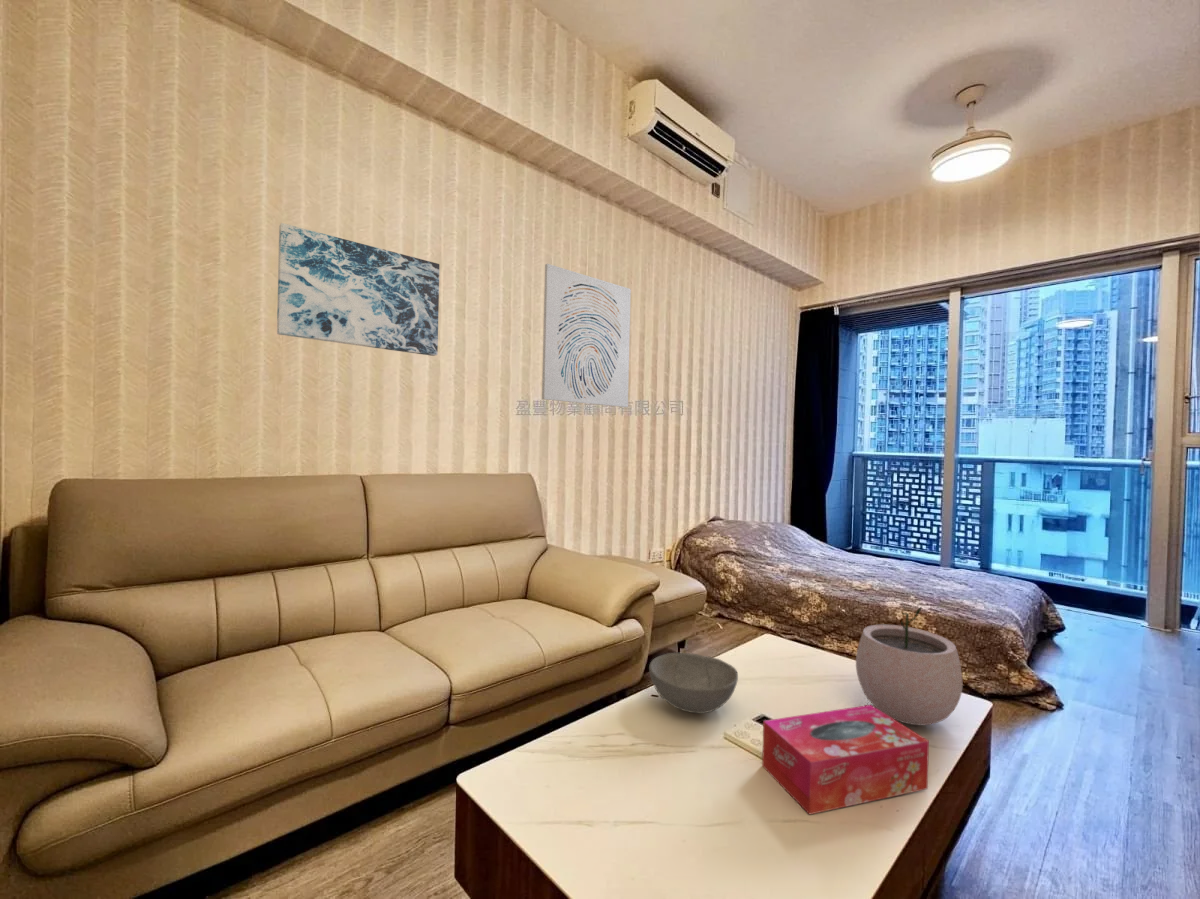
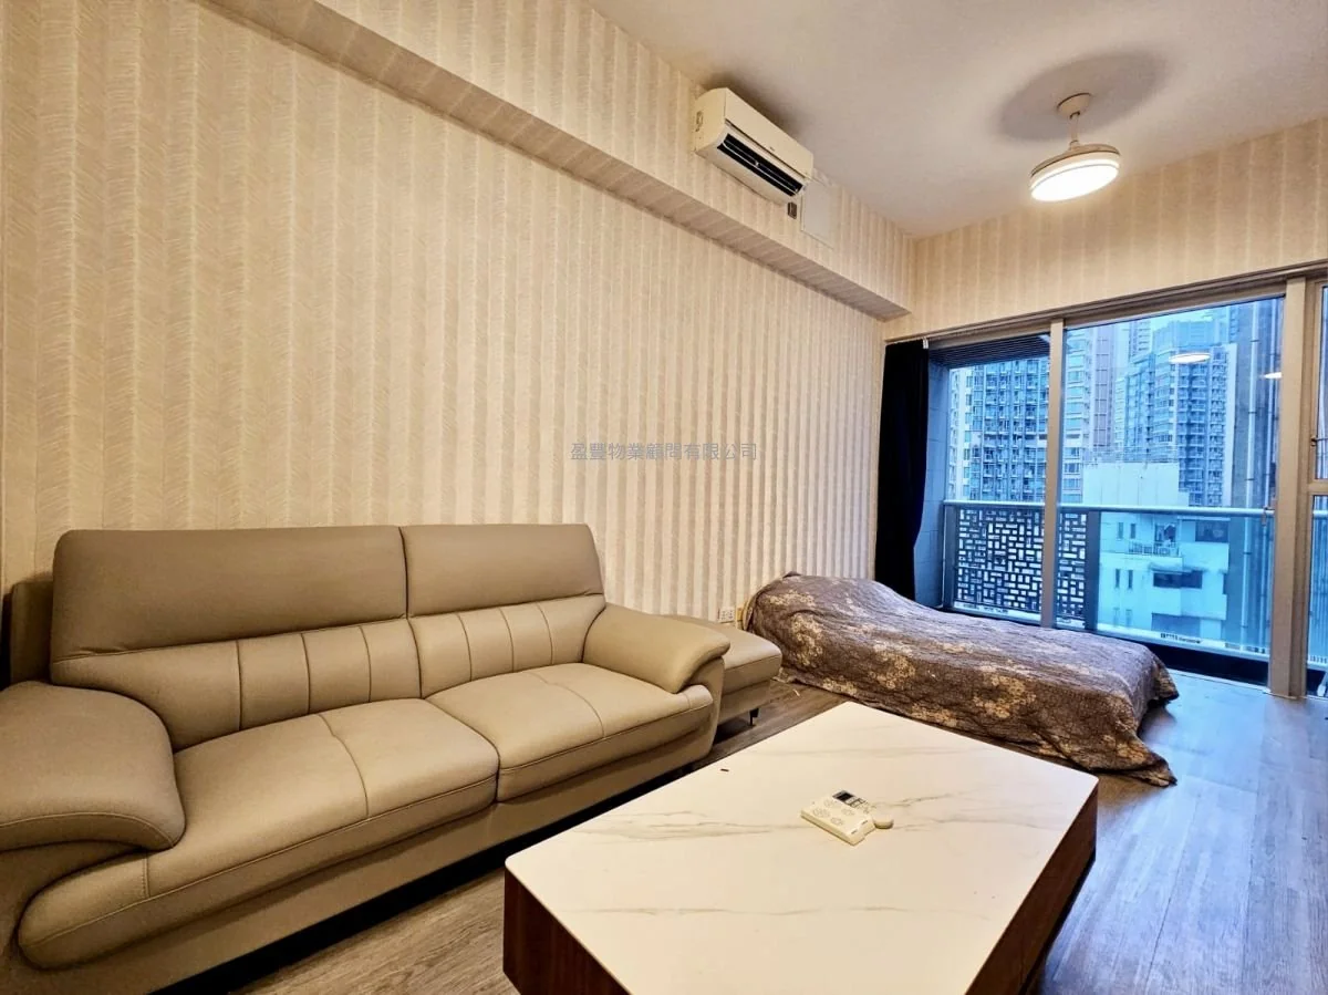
- bowl [648,652,739,714]
- wall art [276,222,440,357]
- plant pot [855,600,963,726]
- wall art [541,263,632,408]
- tissue box [761,704,930,816]
